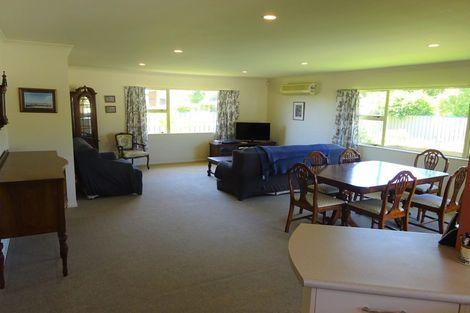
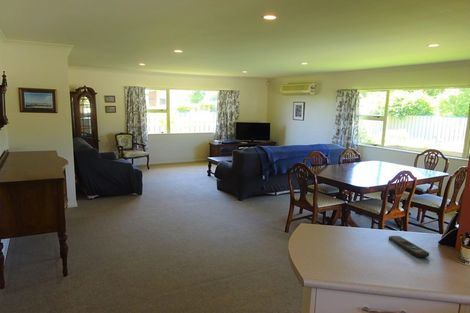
+ remote control [388,235,430,258]
